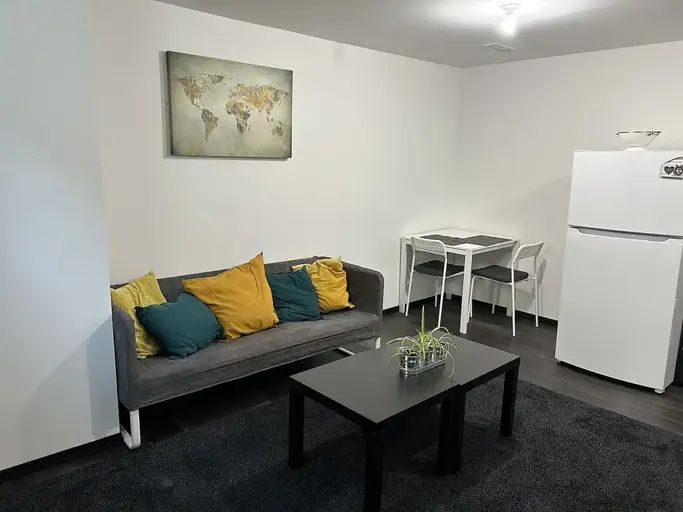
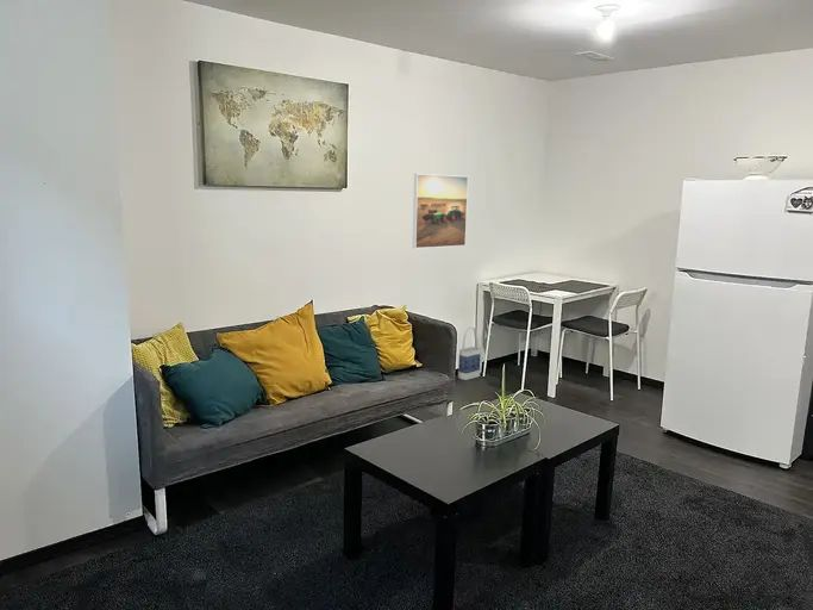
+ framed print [412,173,469,249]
+ bag [457,325,482,381]
